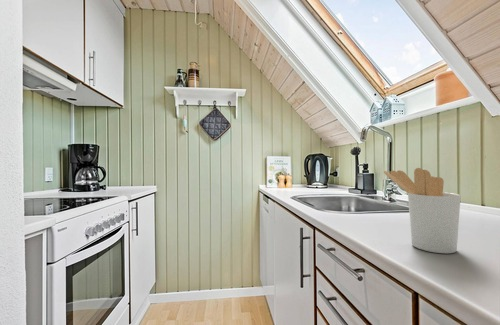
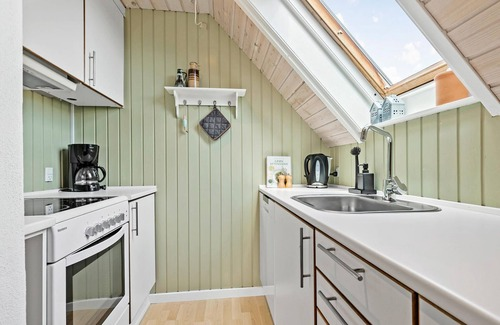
- utensil holder [383,167,462,254]
